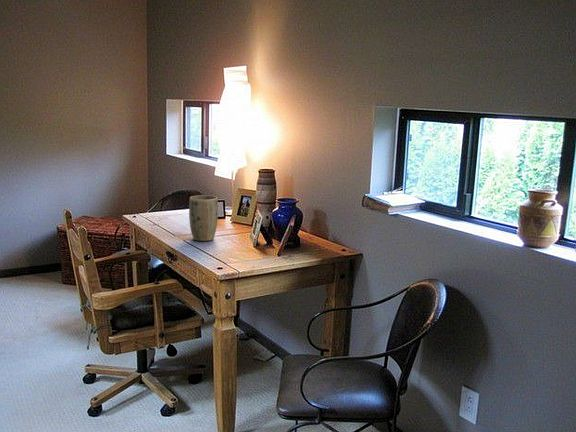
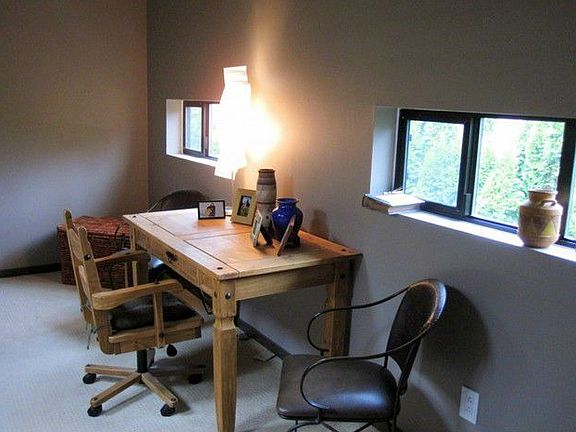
- plant pot [188,194,219,242]
